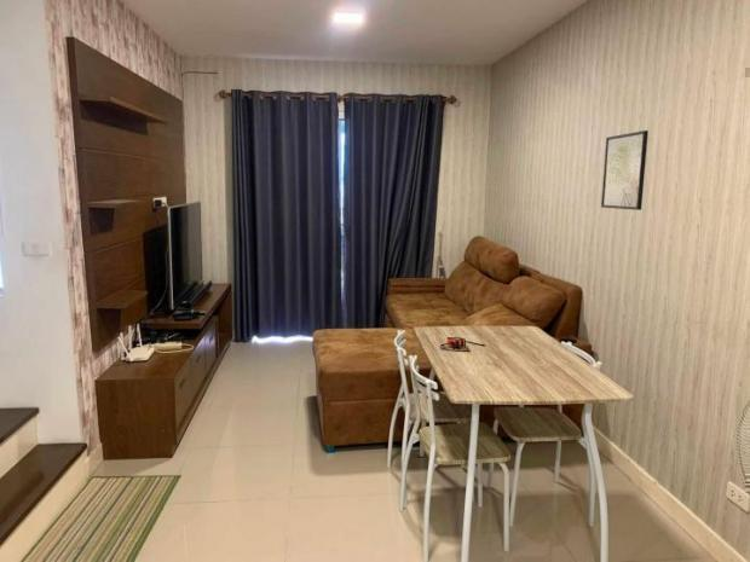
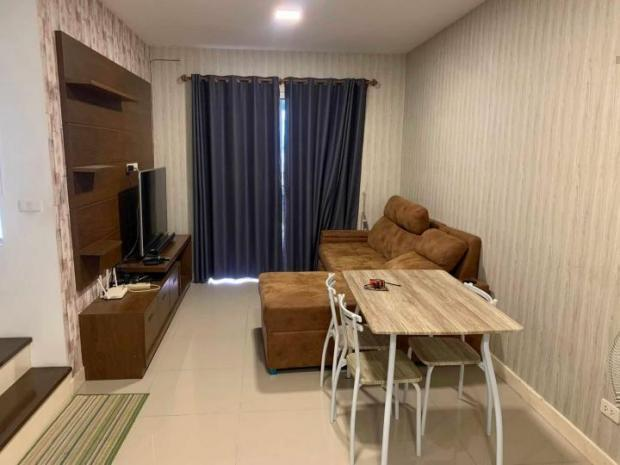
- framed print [600,129,650,212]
